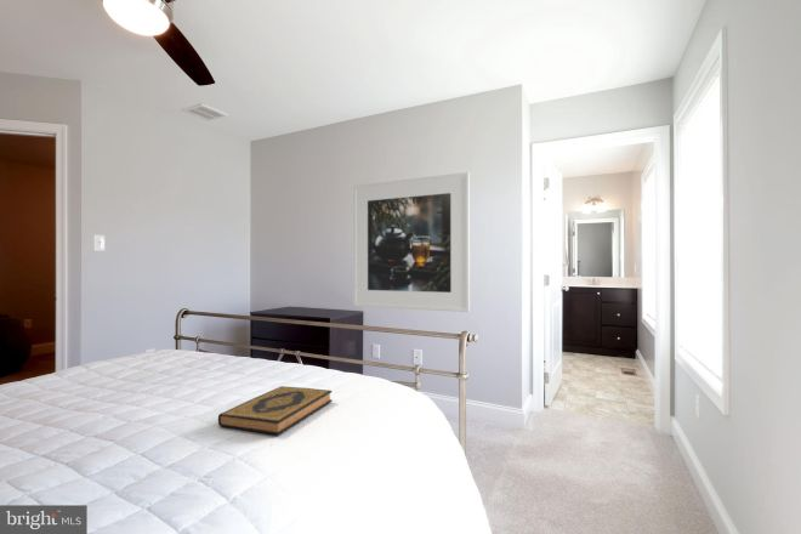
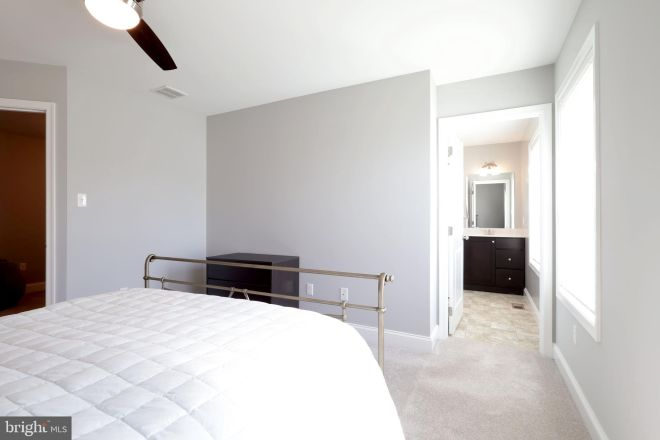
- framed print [352,171,471,313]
- hardback book [217,385,333,436]
